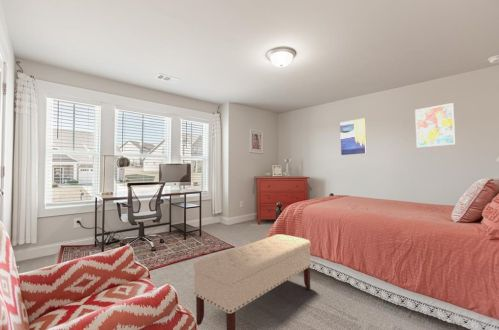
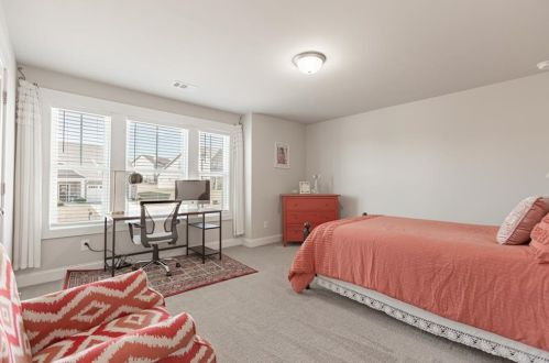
- wall art [414,102,456,148]
- bench [193,233,312,330]
- wall art [339,117,368,156]
